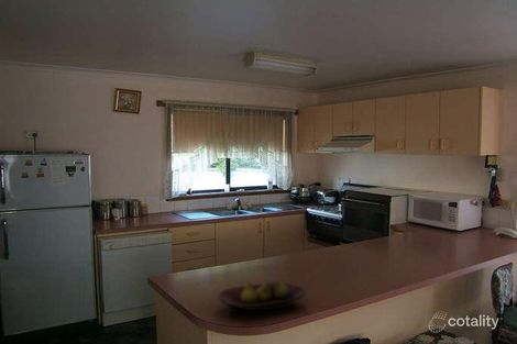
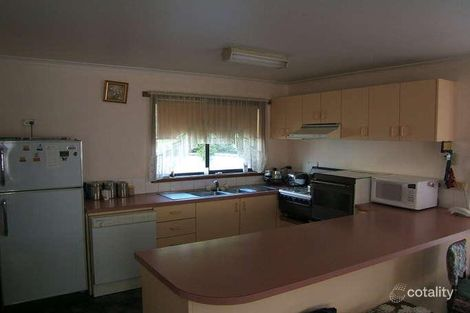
- fruit bowl [217,279,307,313]
